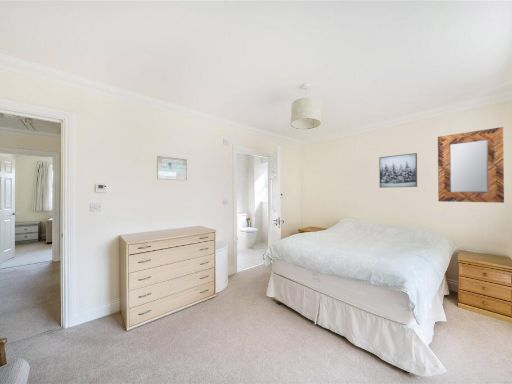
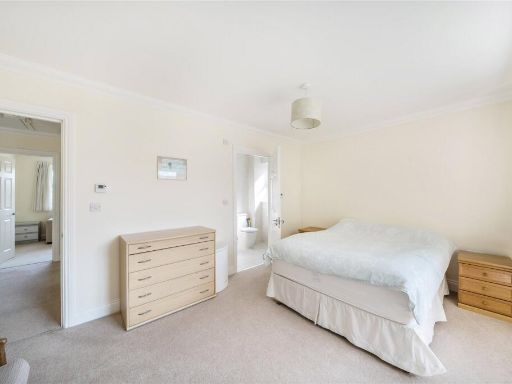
- home mirror [437,126,505,204]
- wall art [378,152,418,189]
